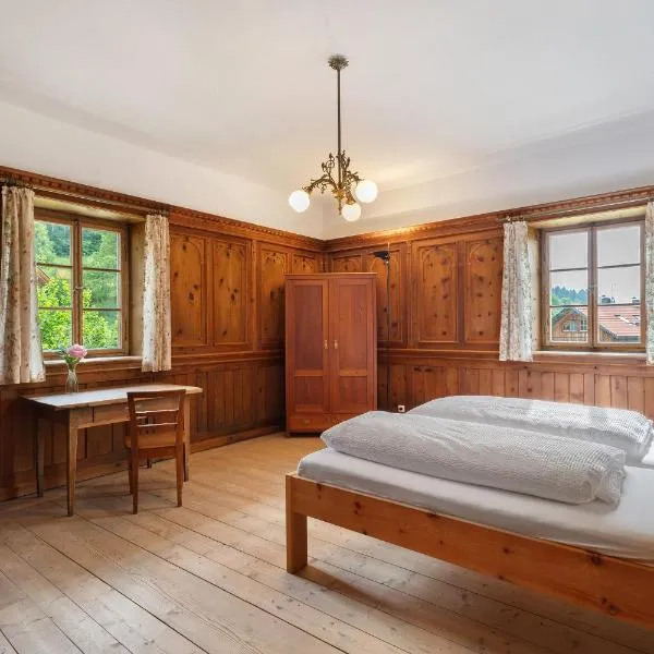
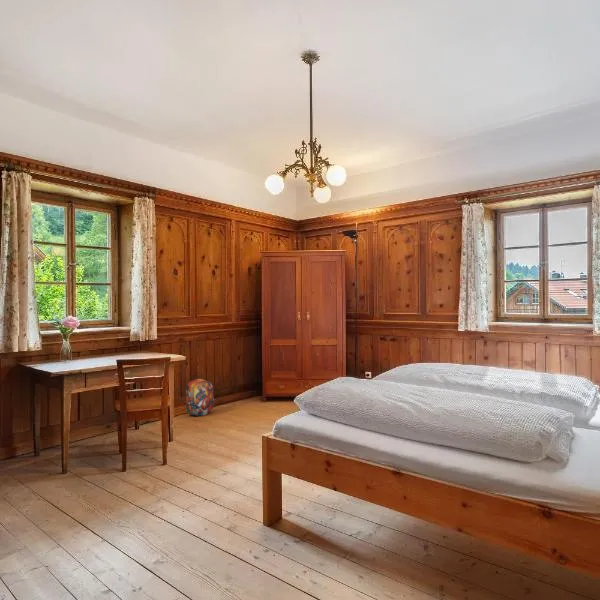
+ backpack [185,374,215,417]
